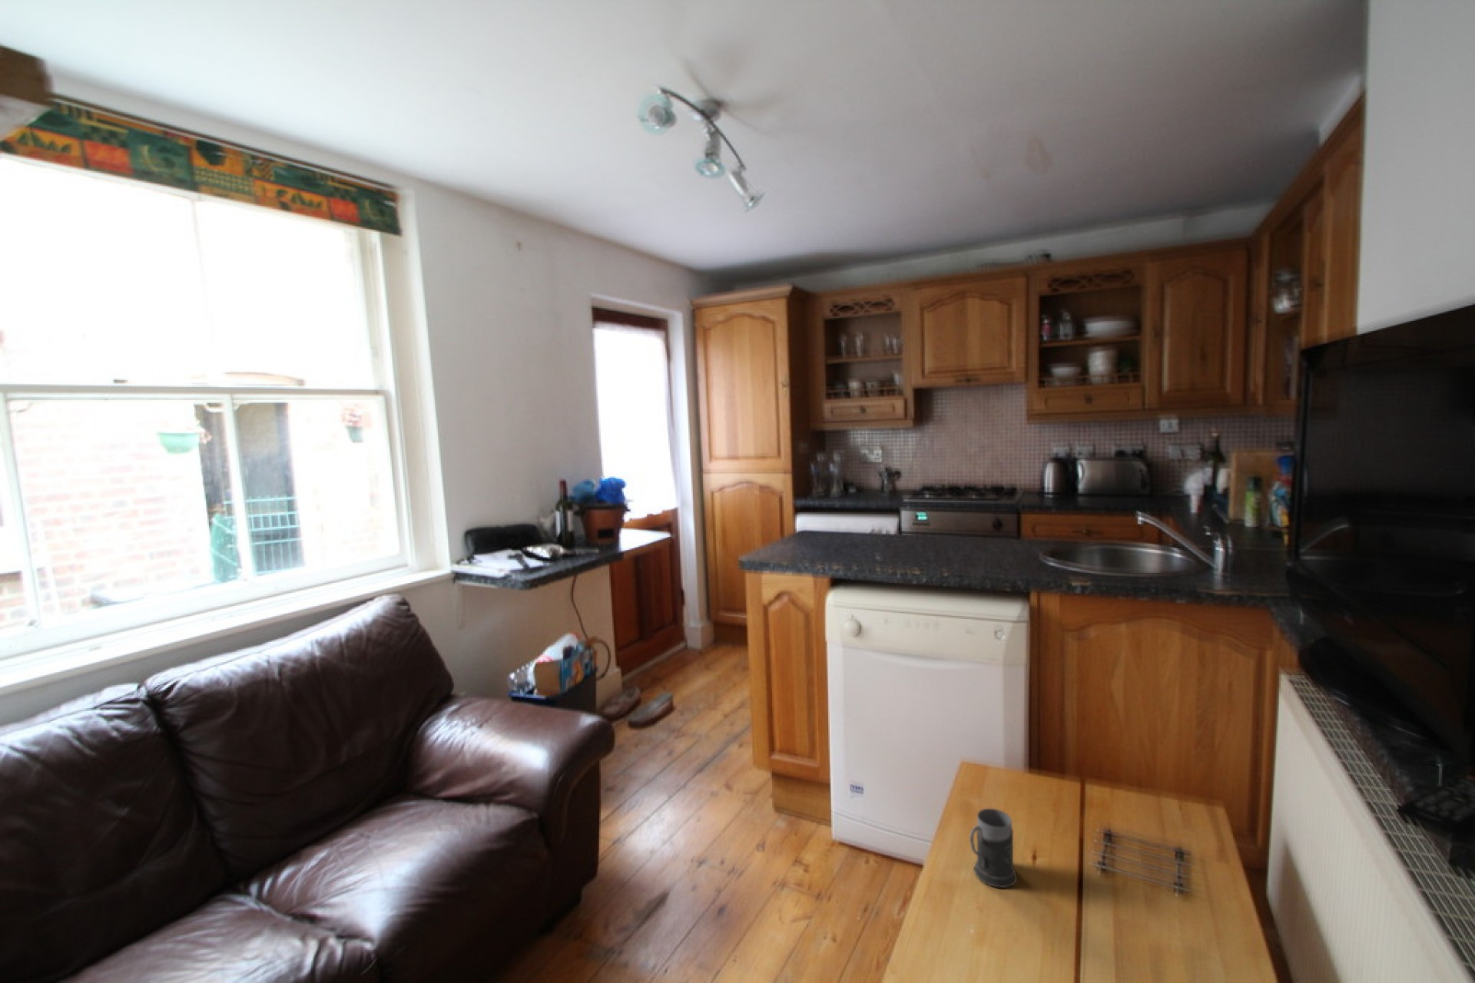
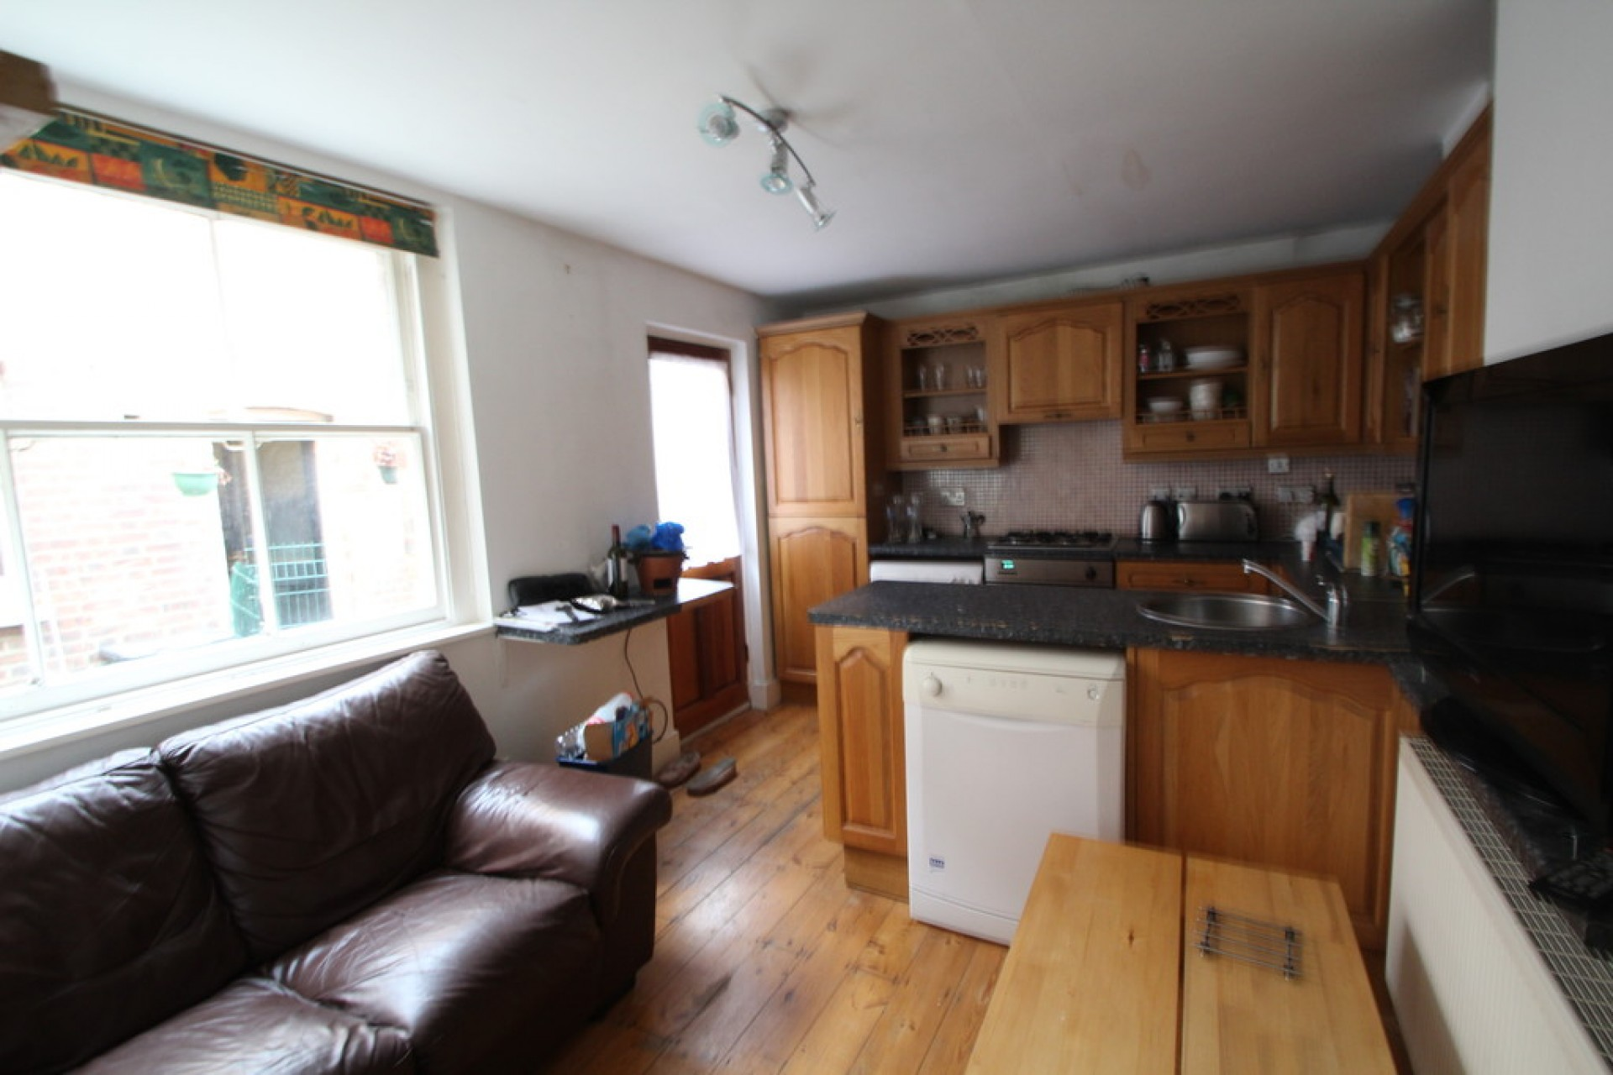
- mug [969,807,1018,889]
